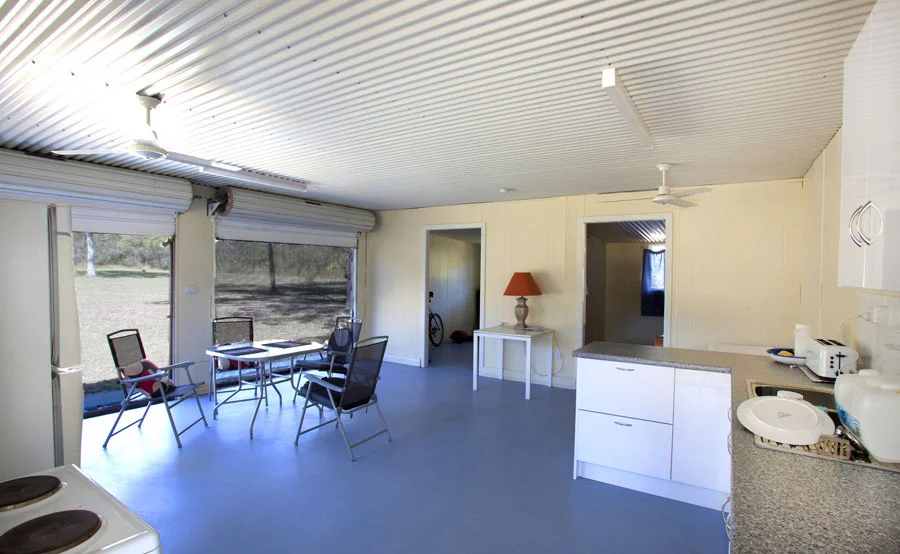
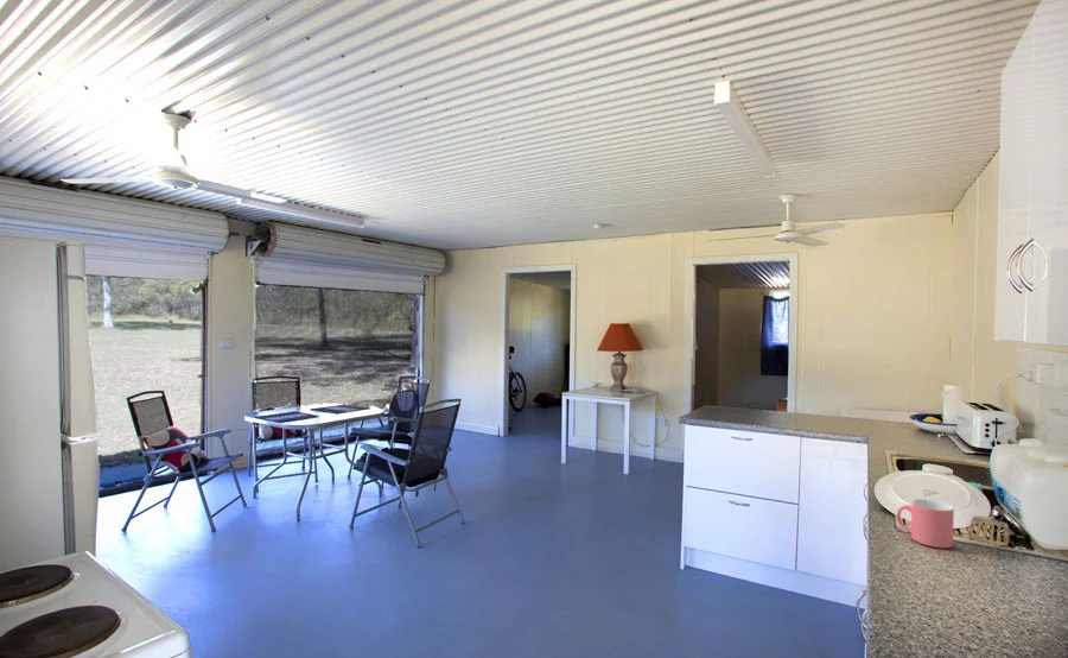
+ mug [896,498,955,549]
